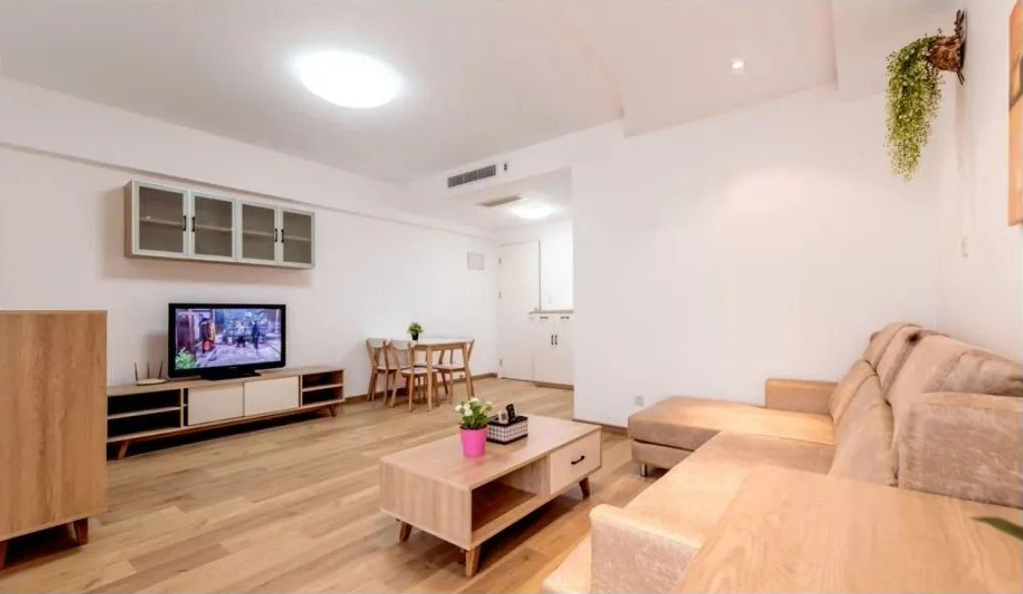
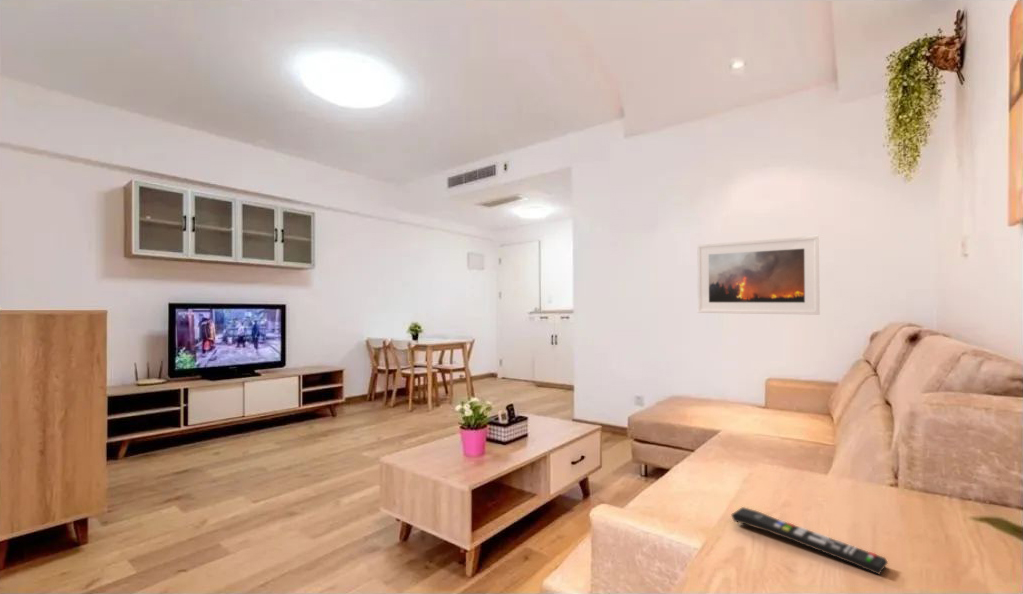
+ remote control [730,506,889,576]
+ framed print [696,235,821,316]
